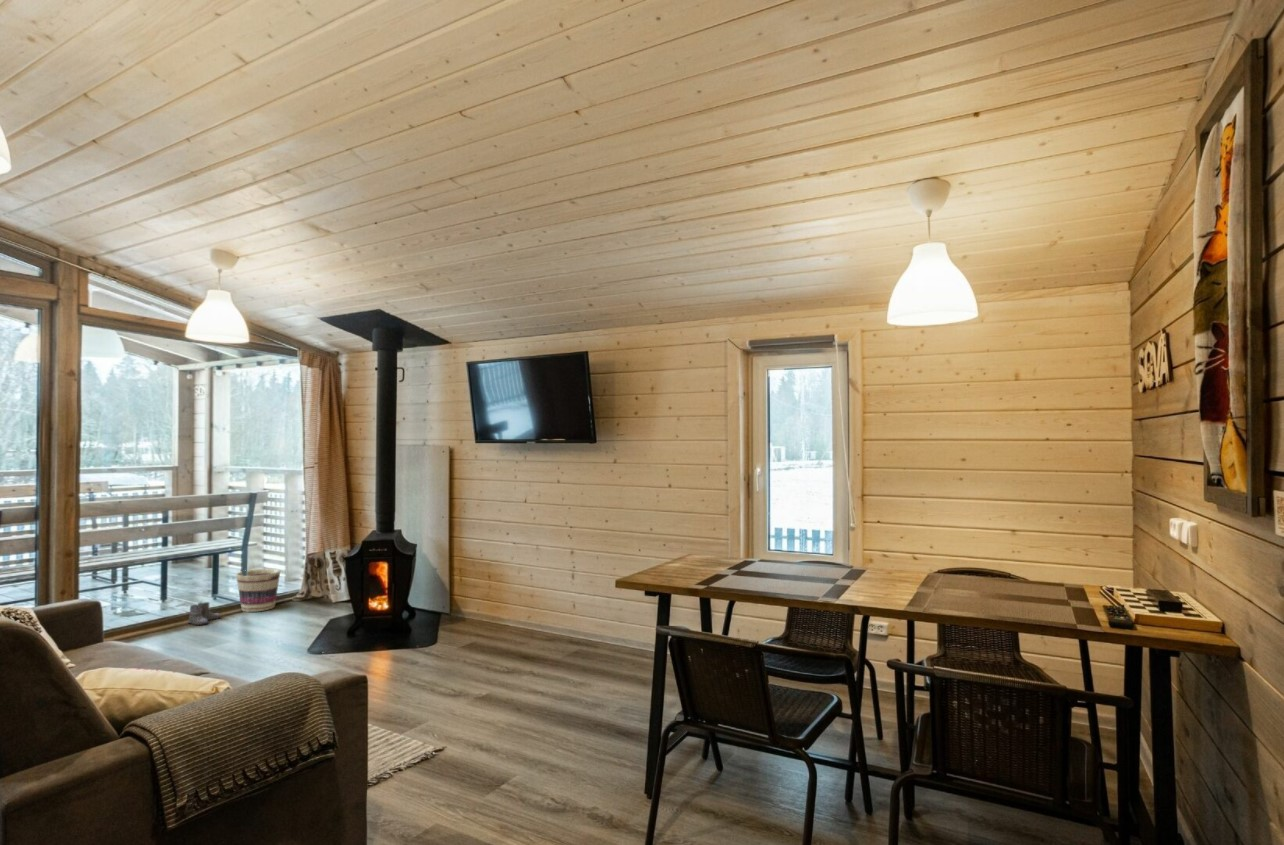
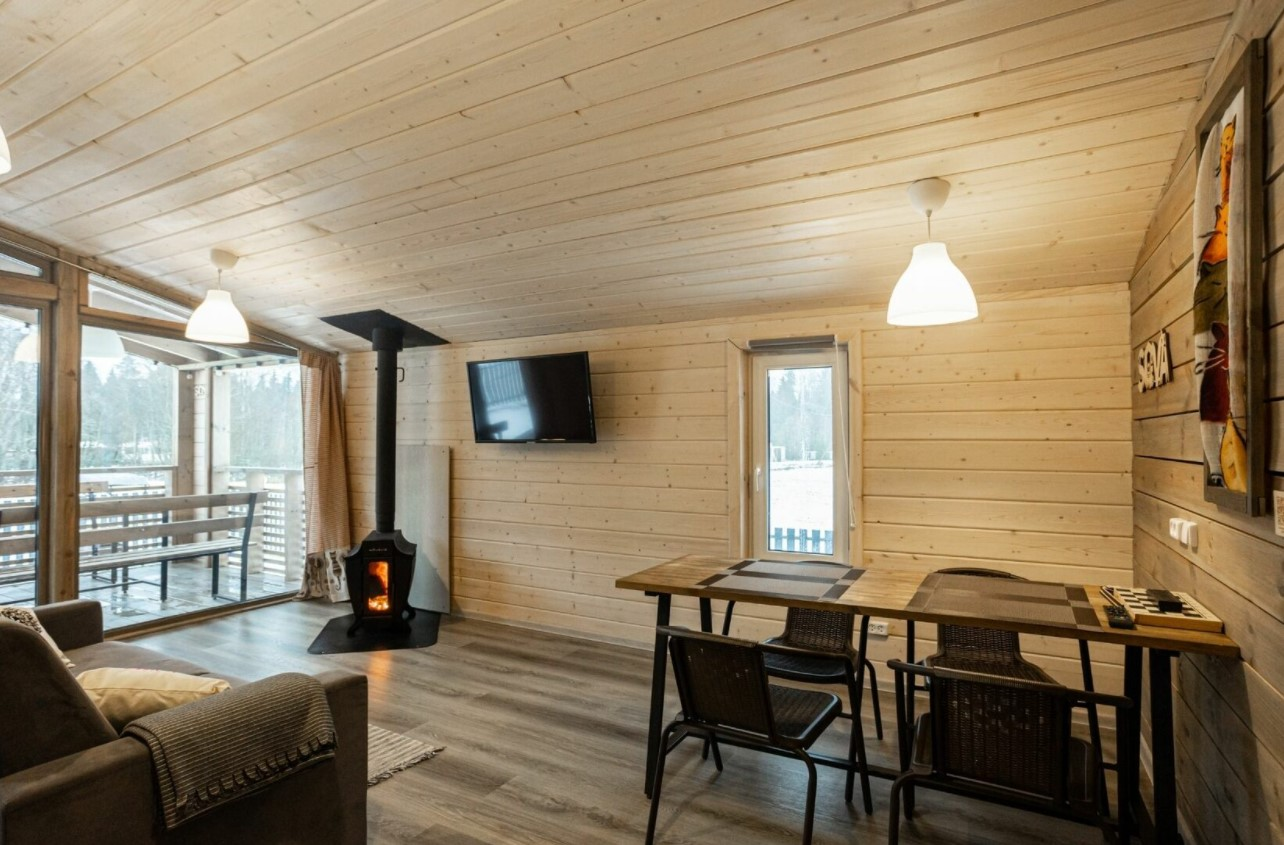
- basket [235,567,282,613]
- boots [186,601,222,627]
